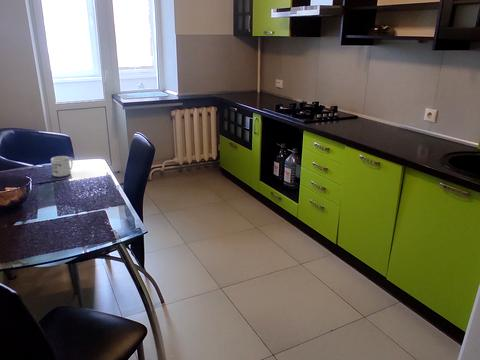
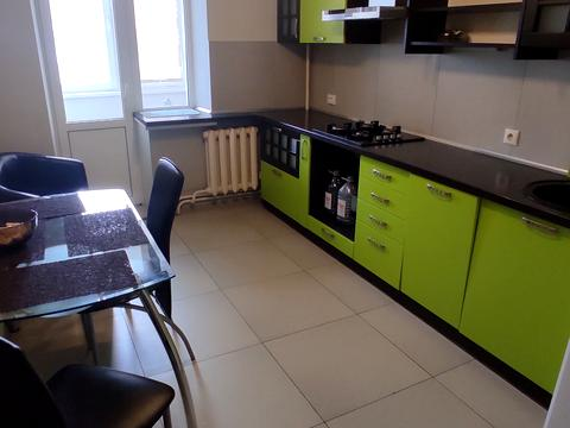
- mug [50,155,74,178]
